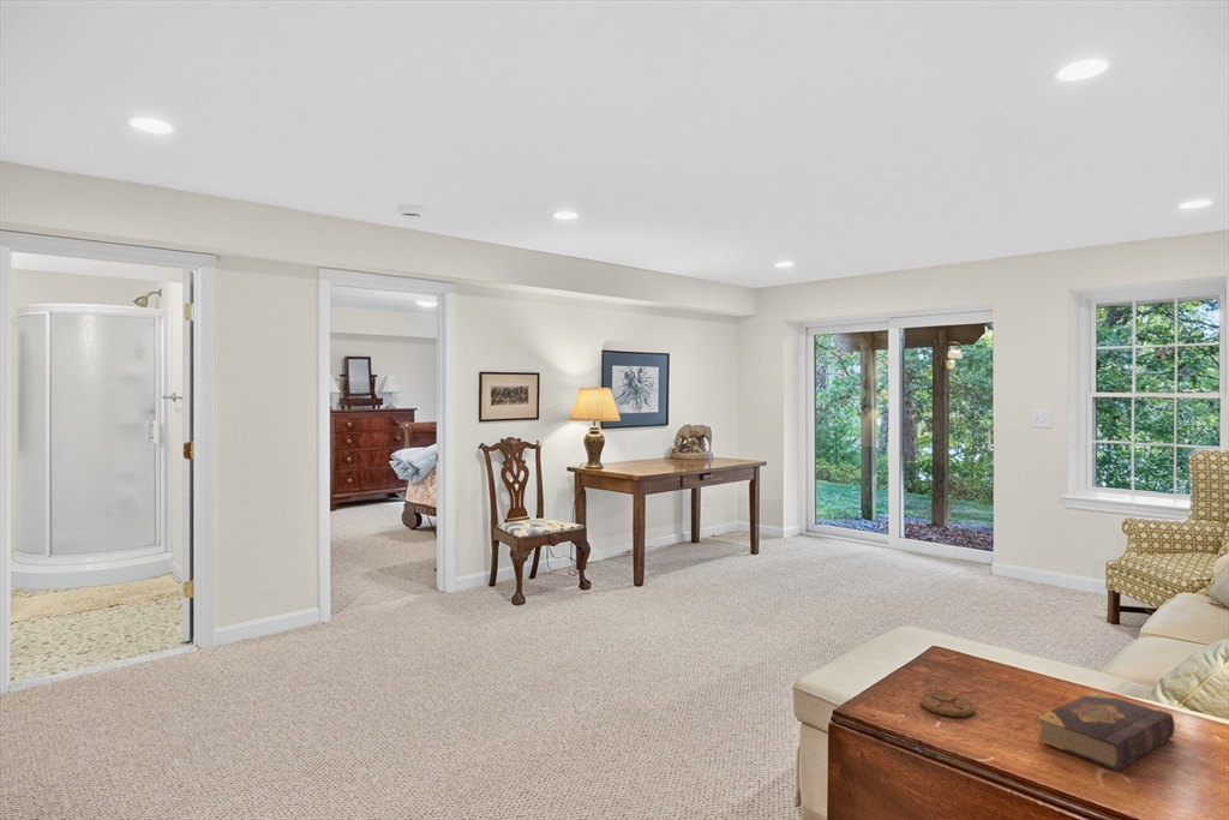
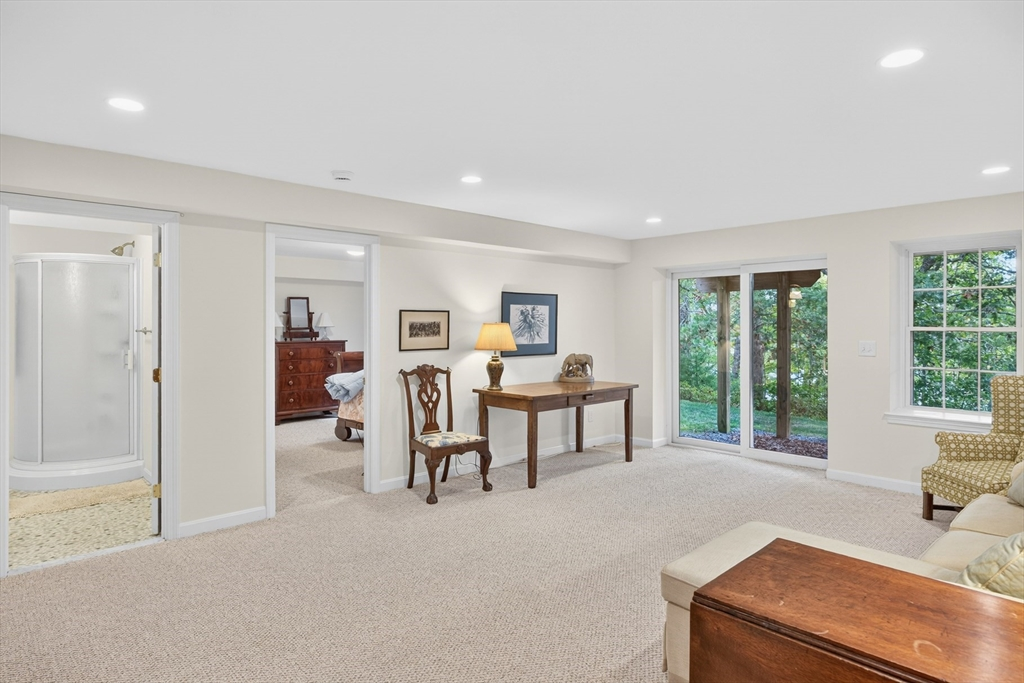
- book [1036,690,1176,772]
- coaster [919,692,977,718]
